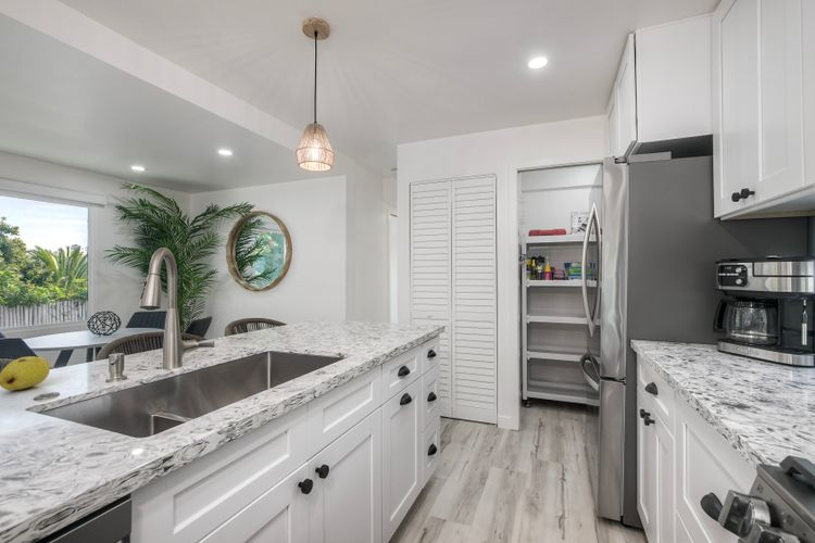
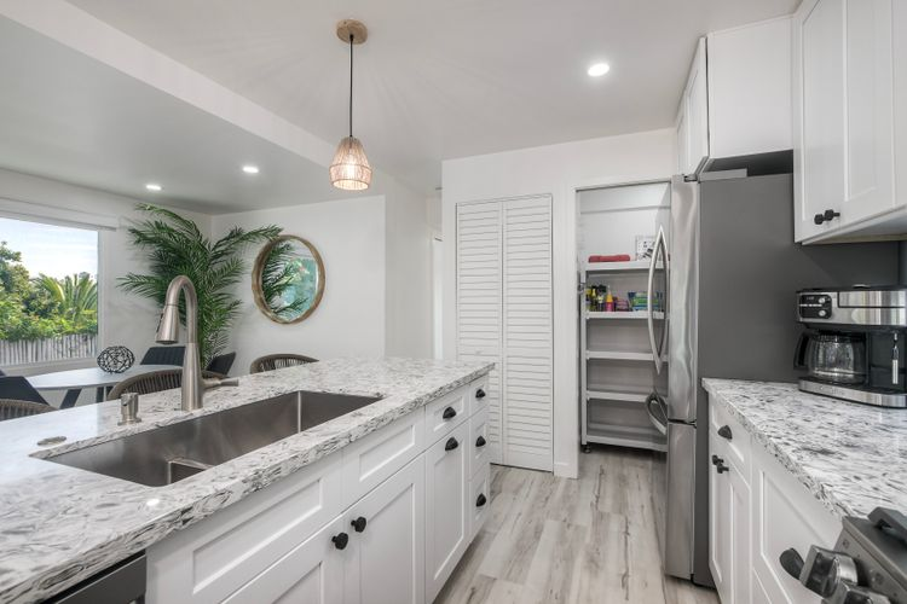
- fruit [0,355,51,391]
